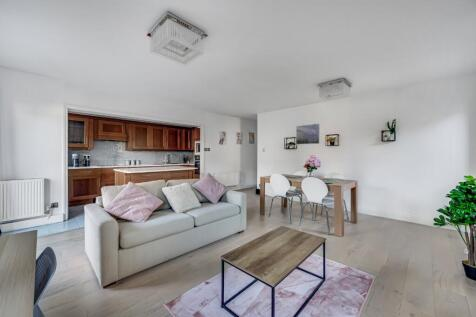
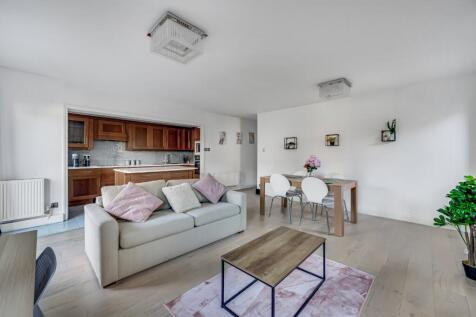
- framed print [295,122,321,146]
